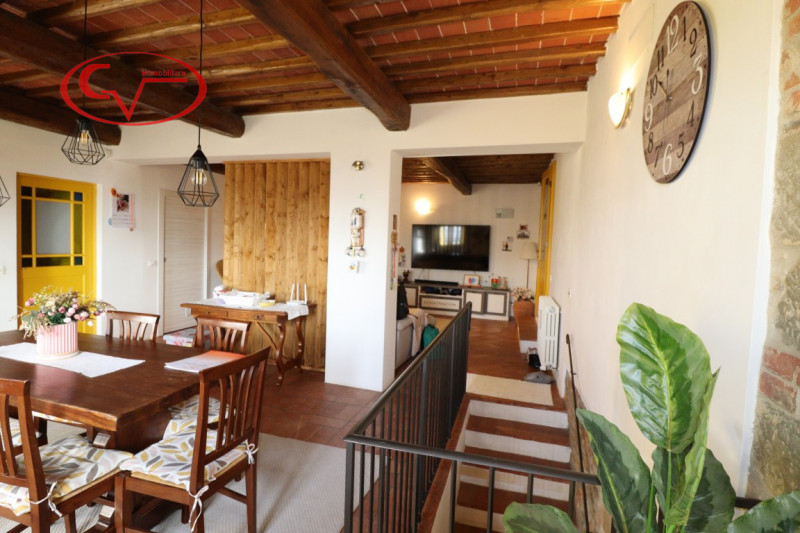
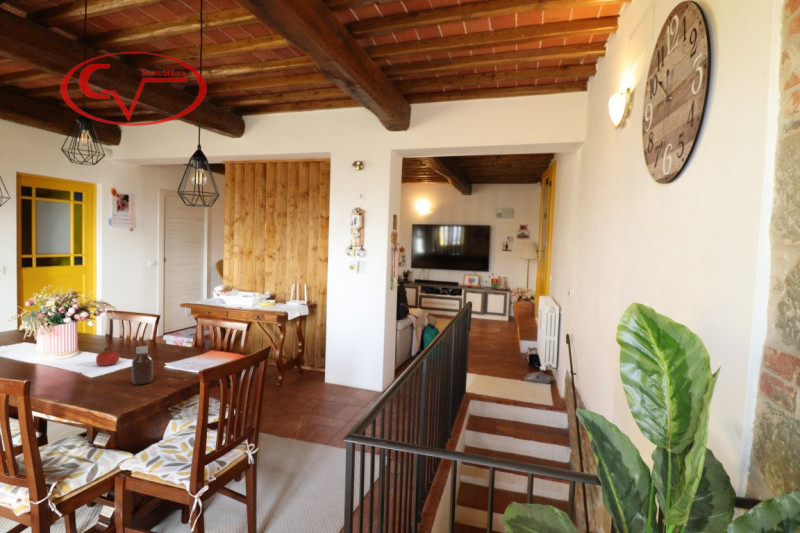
+ fruit [95,346,120,367]
+ bottle [131,345,154,385]
